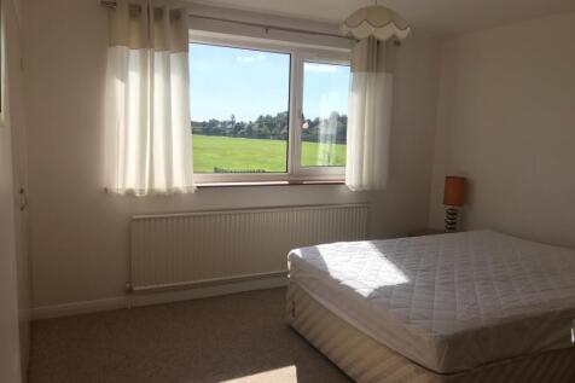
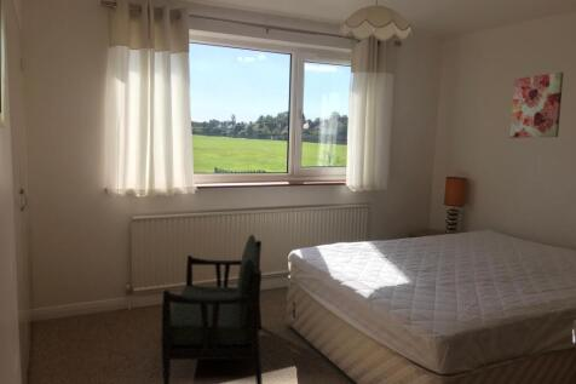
+ armchair [161,233,264,384]
+ wall art [509,71,564,139]
